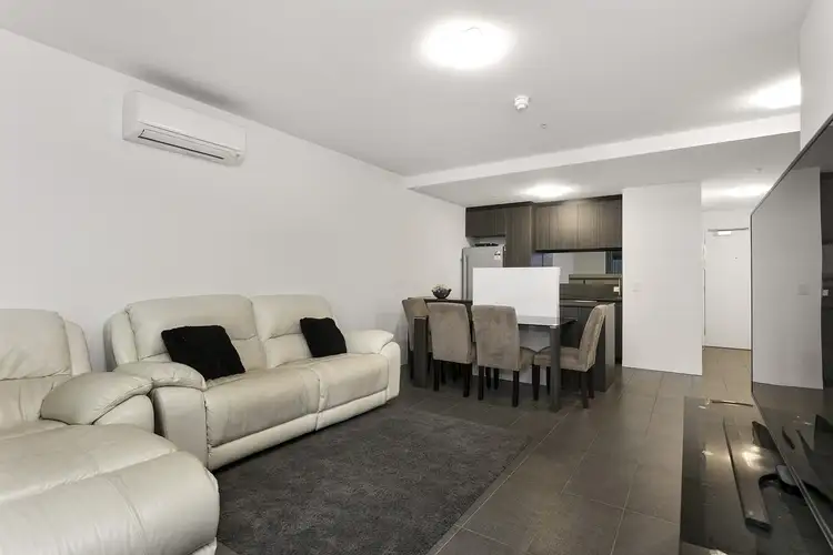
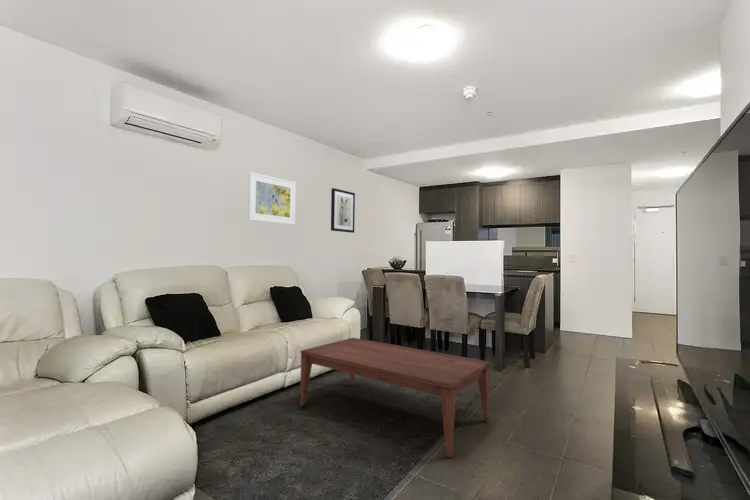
+ wall art [330,187,356,234]
+ coffee table [299,337,491,459]
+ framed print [247,171,297,226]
